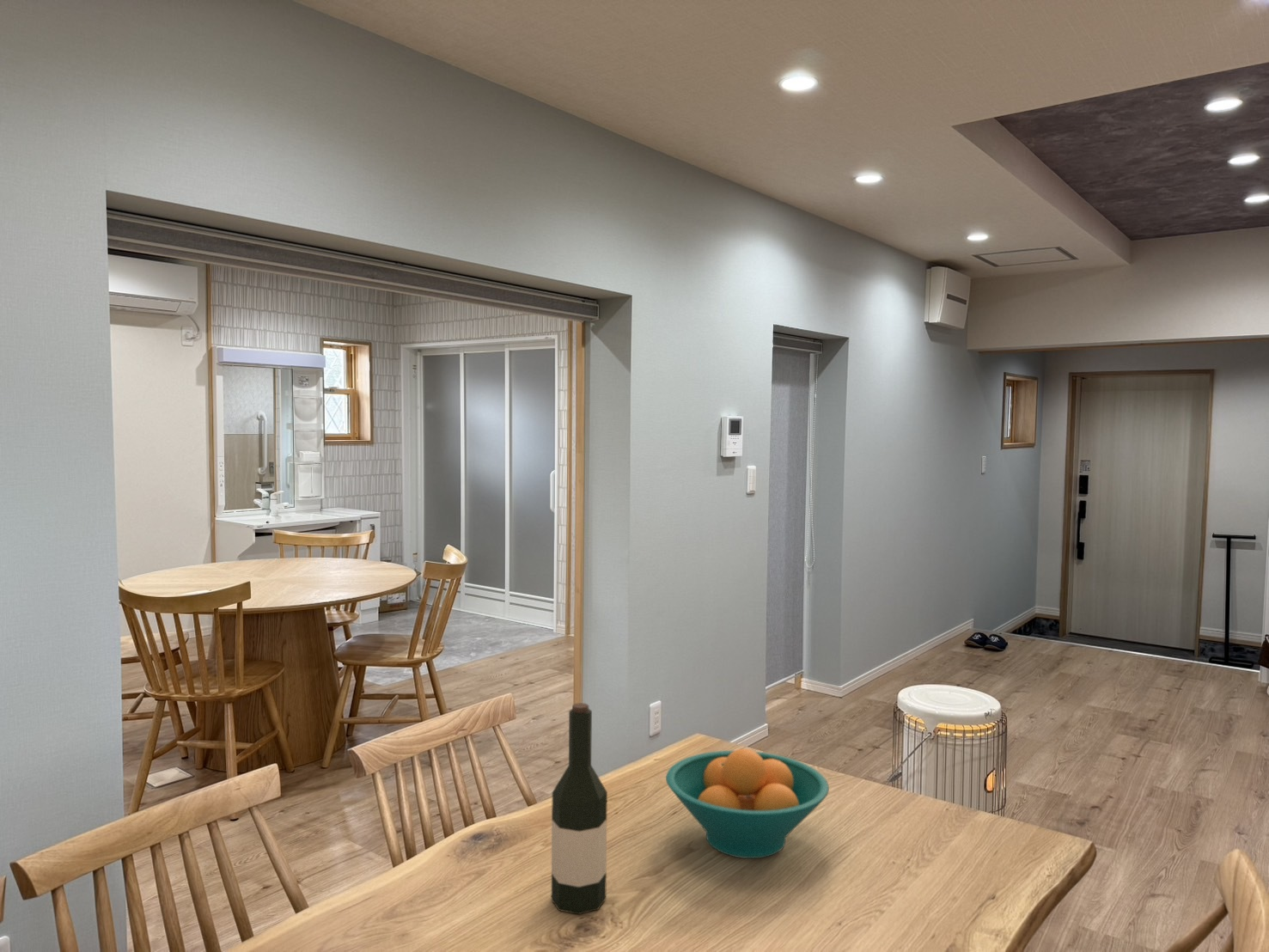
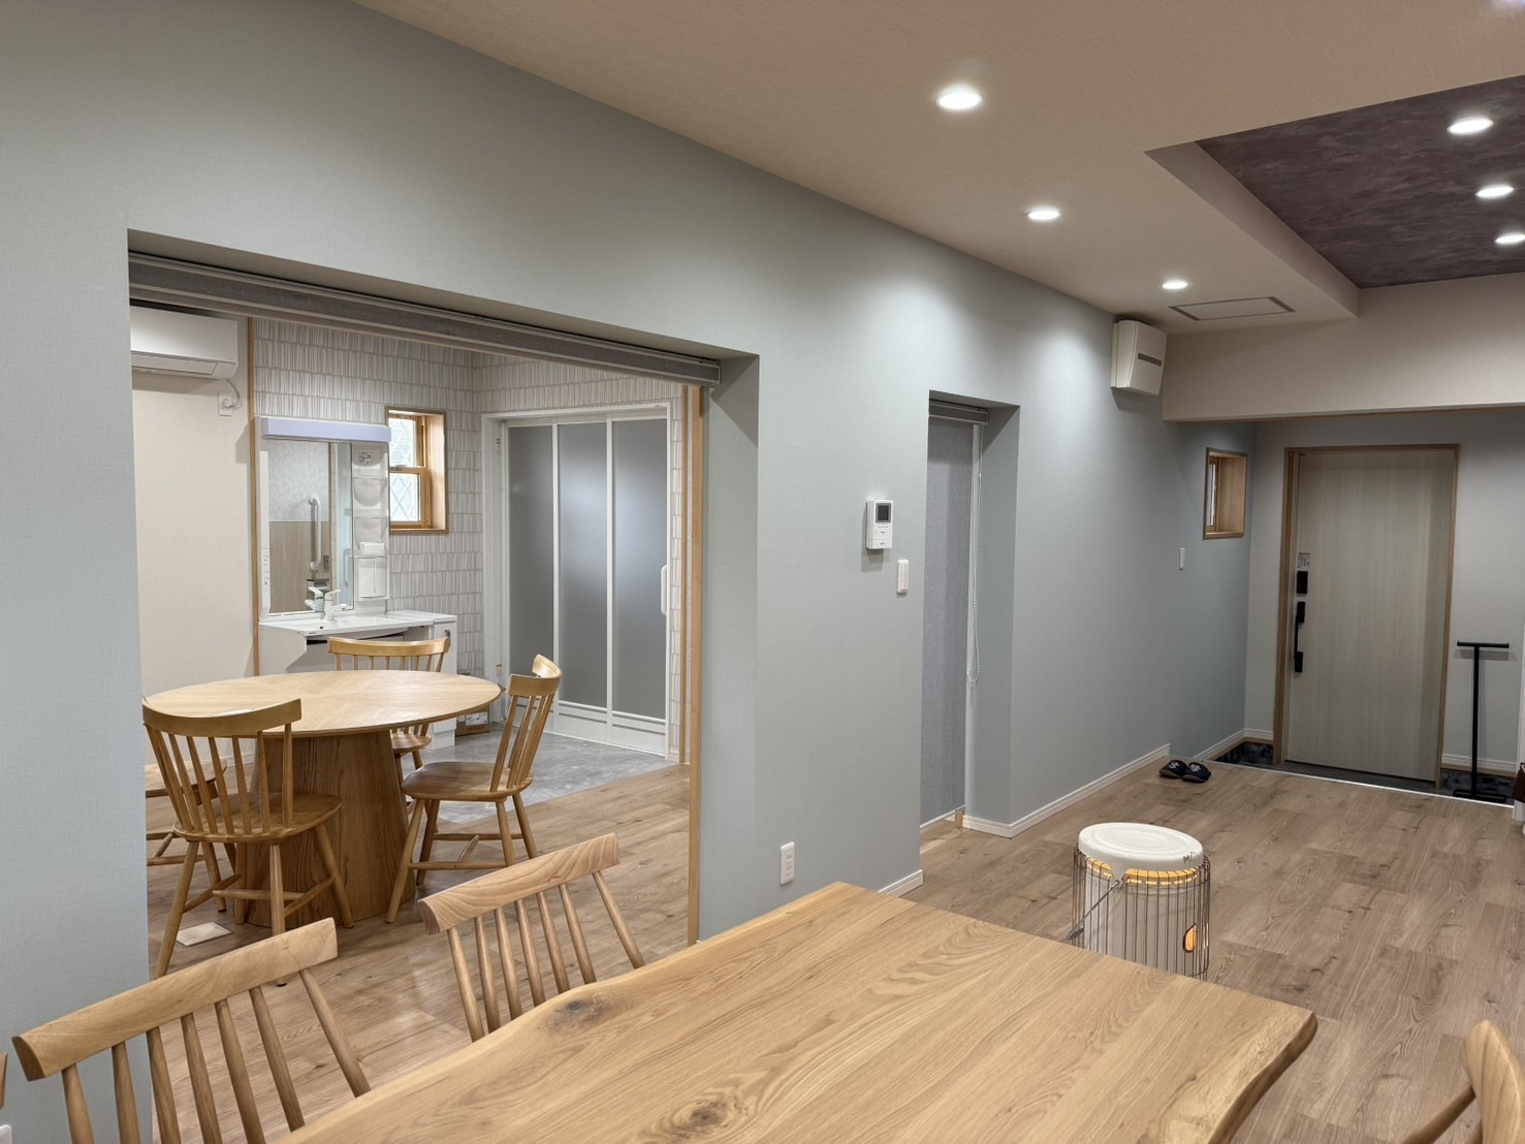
- fruit bowl [665,748,830,859]
- wine bottle [551,702,608,915]
